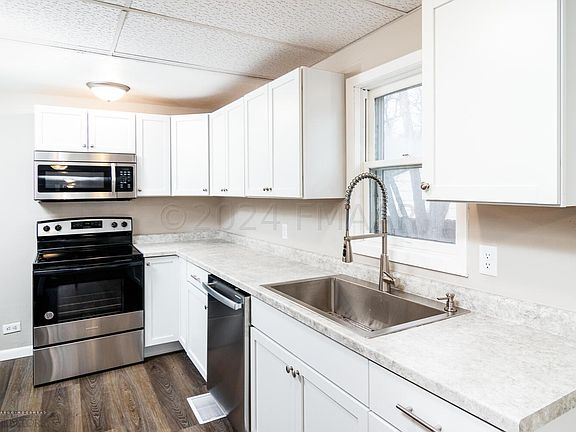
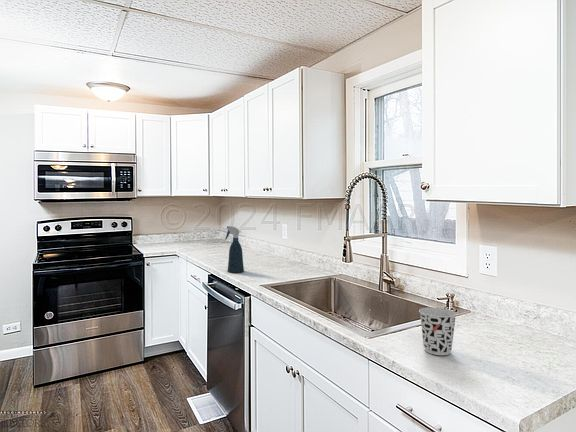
+ spray bottle [224,225,245,274]
+ cup [418,306,458,356]
